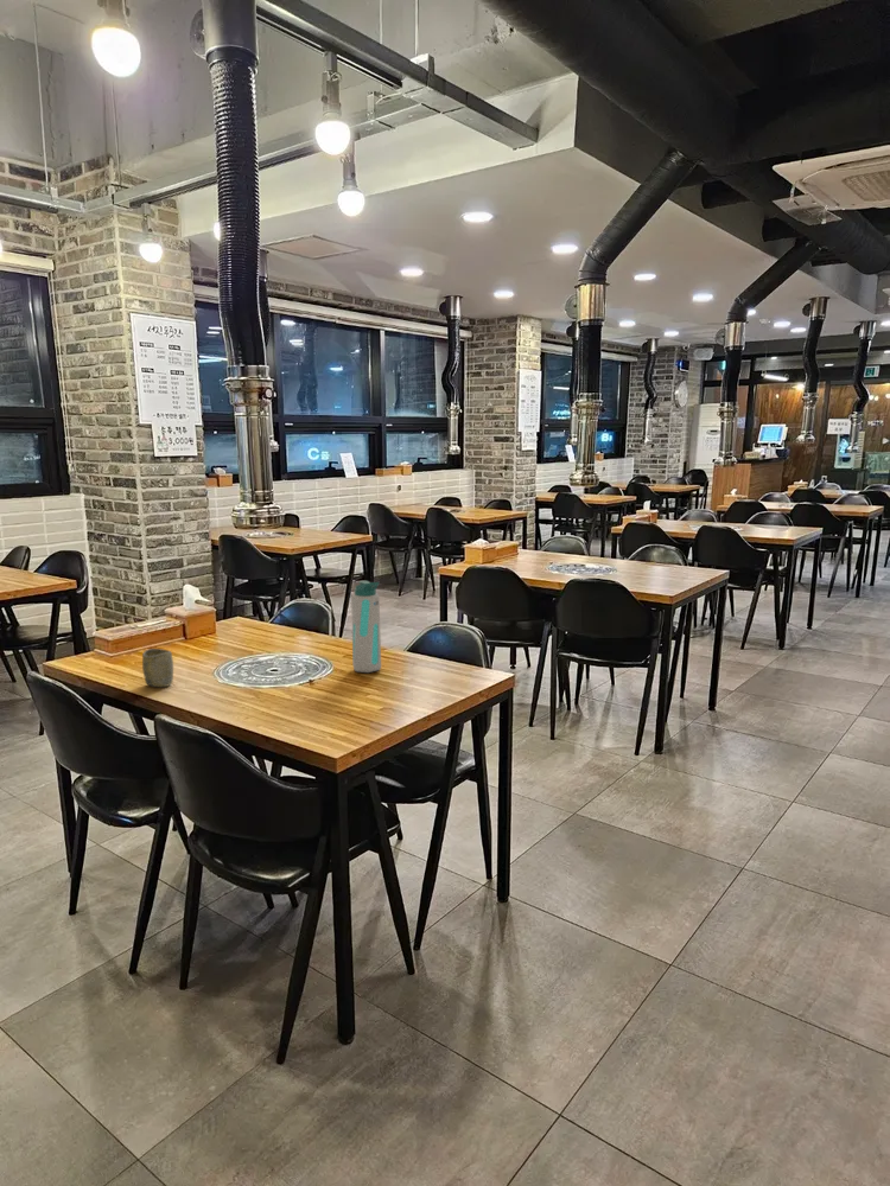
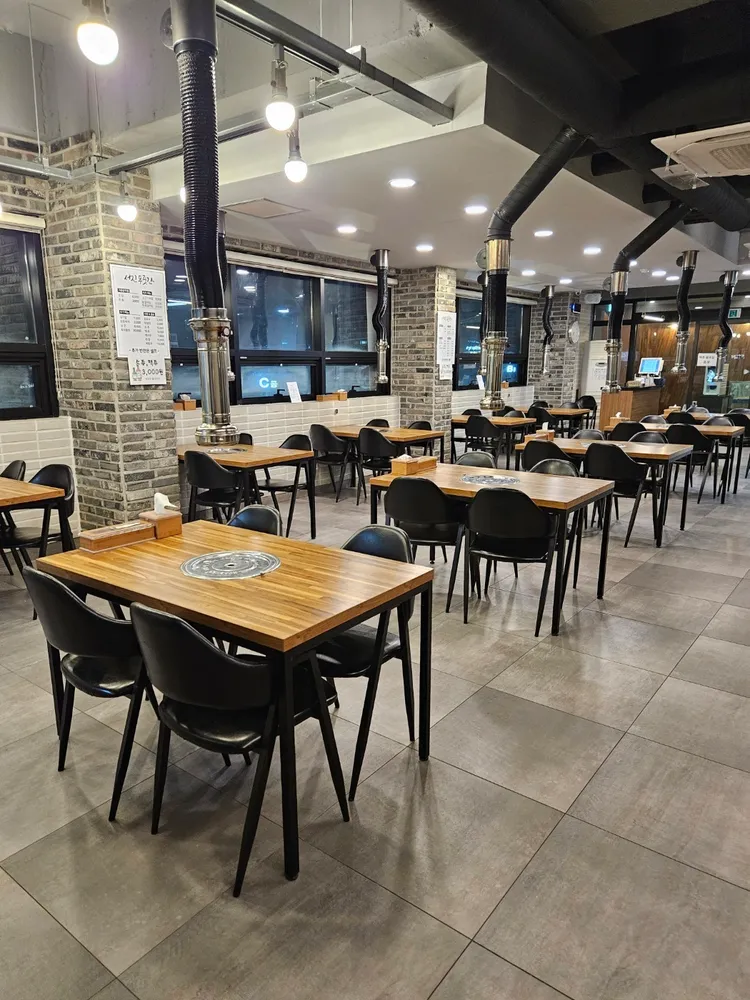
- cup [141,648,174,688]
- water bottle [350,580,382,674]
